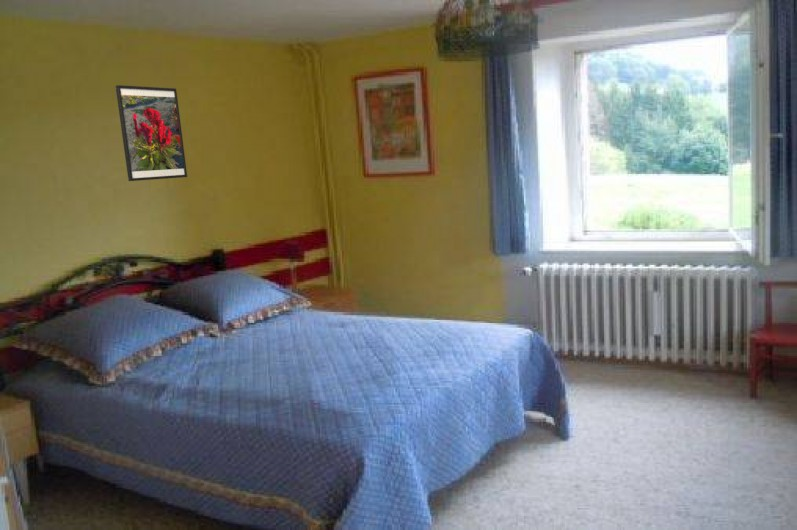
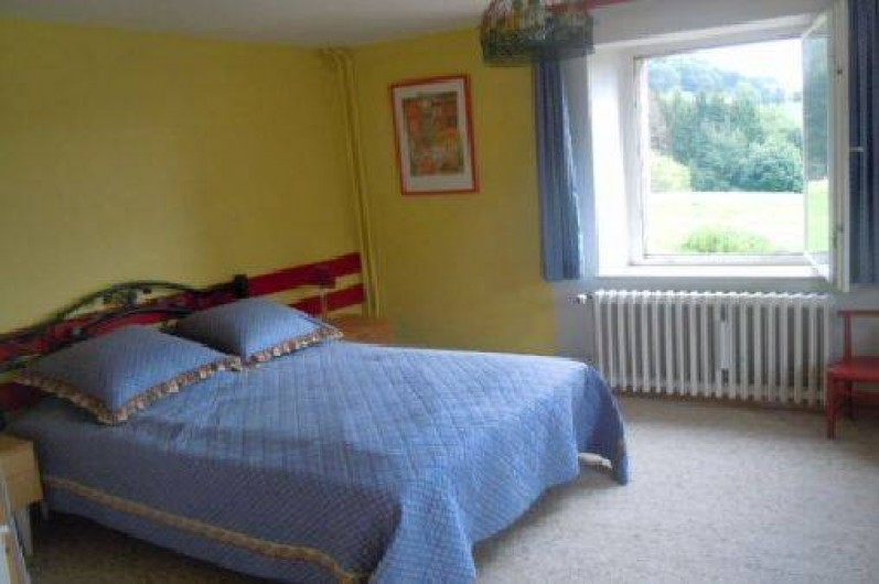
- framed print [115,84,188,182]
